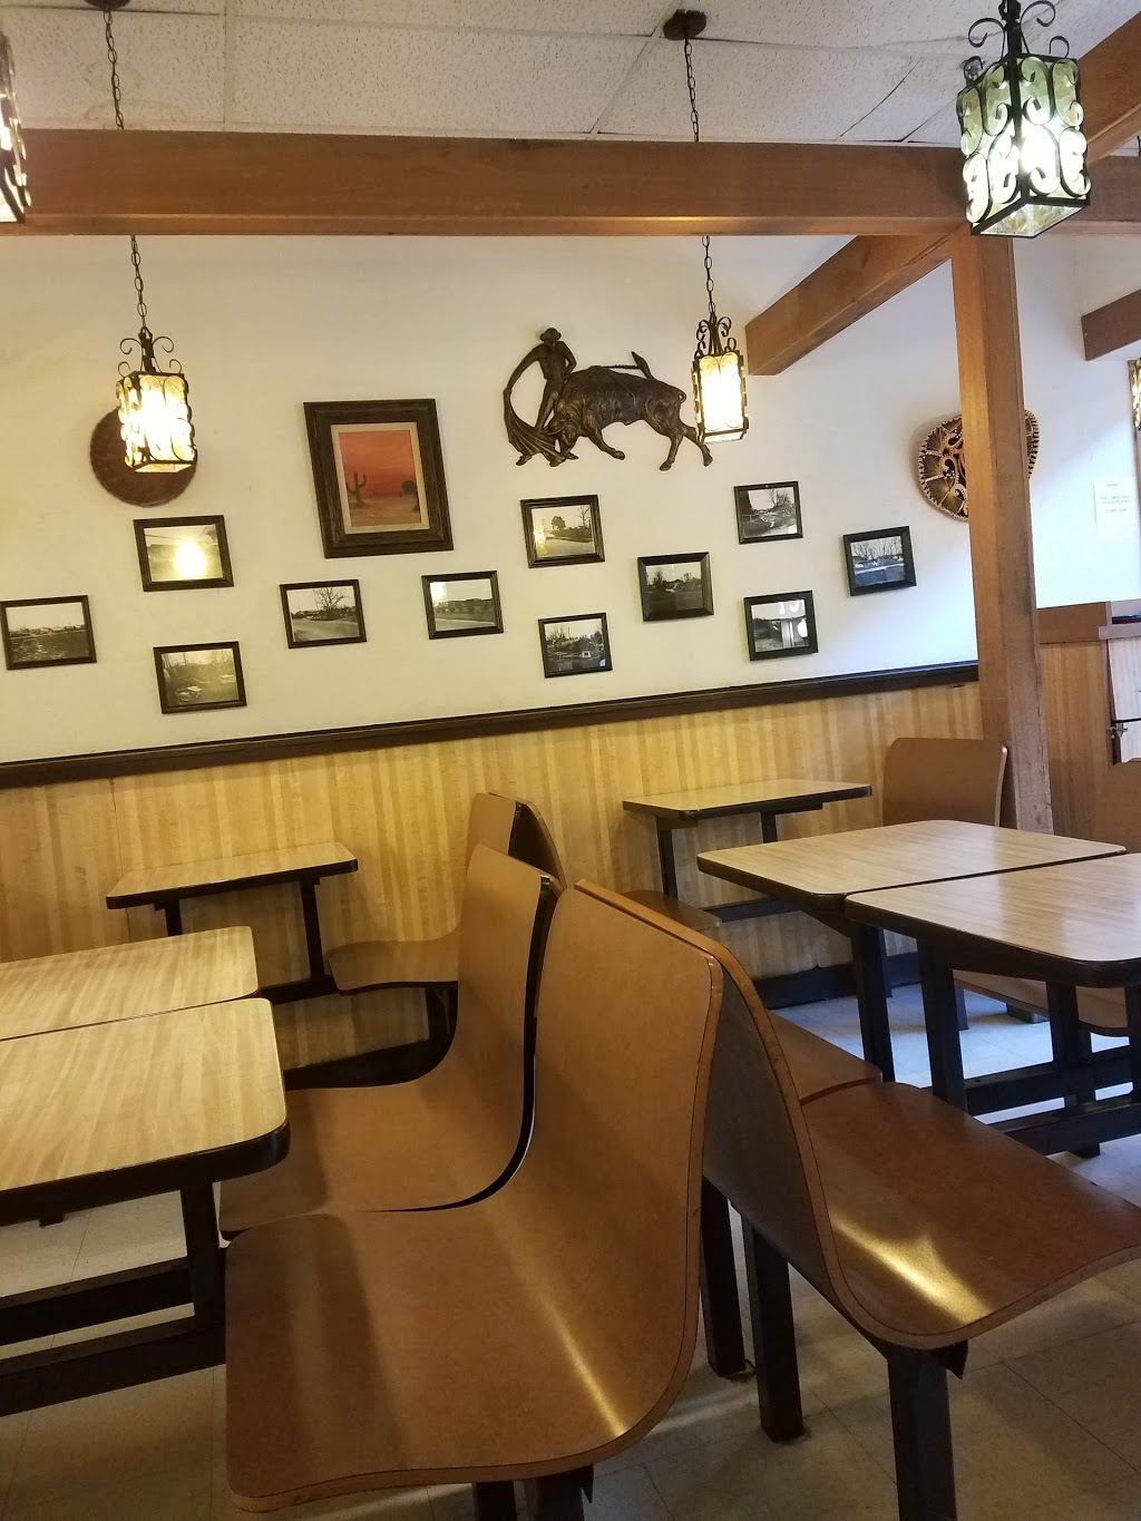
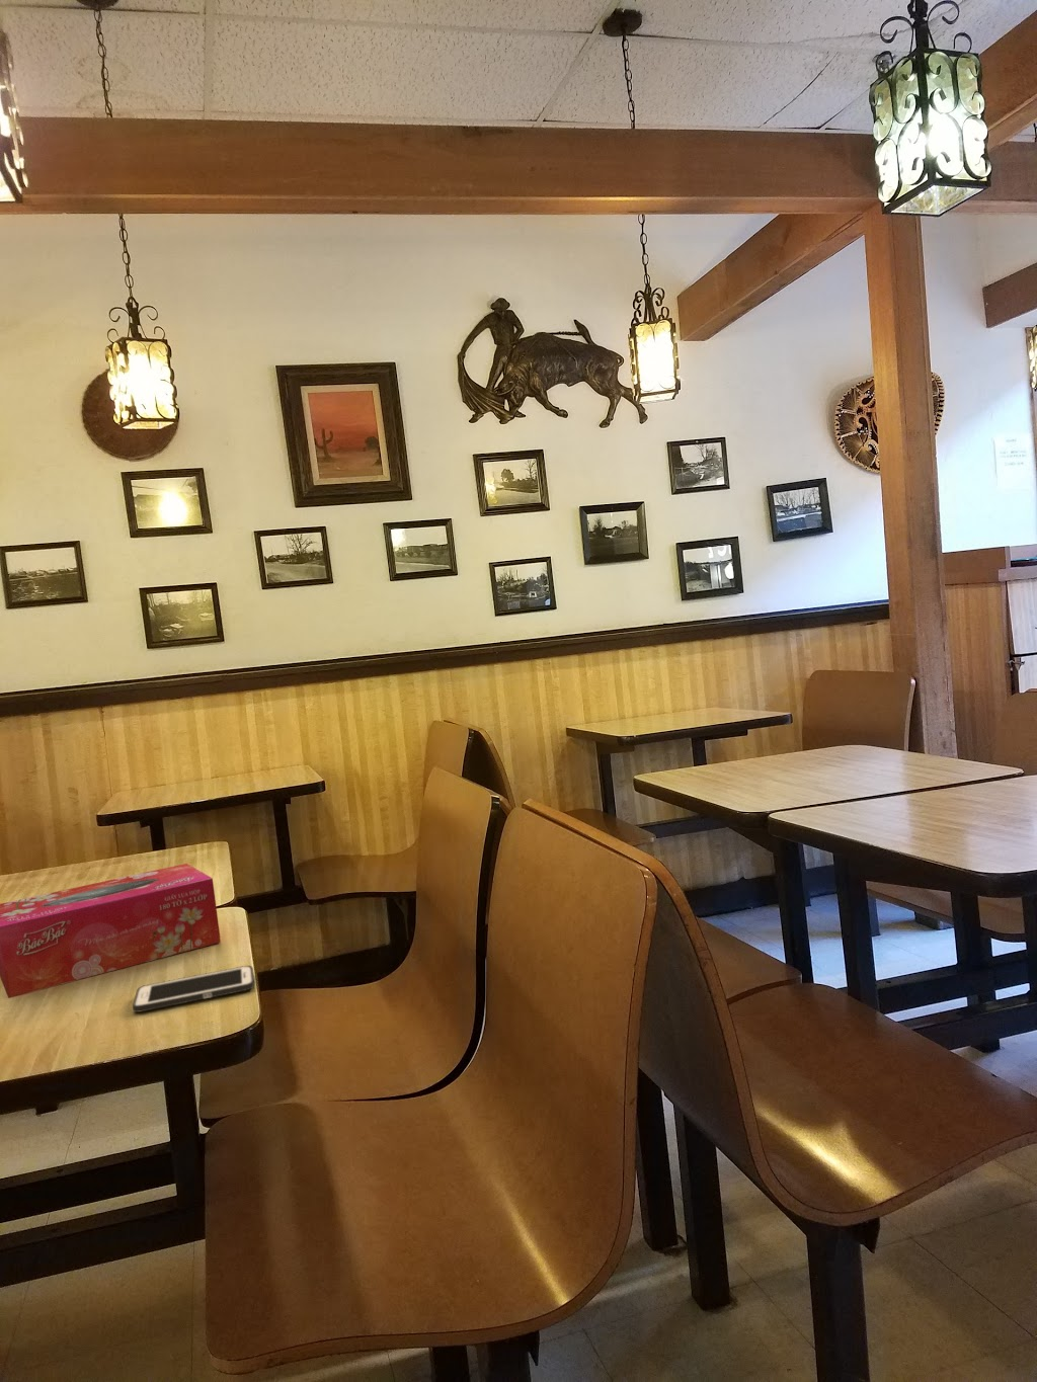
+ tissue box [0,863,222,1000]
+ cell phone [132,965,255,1014]
